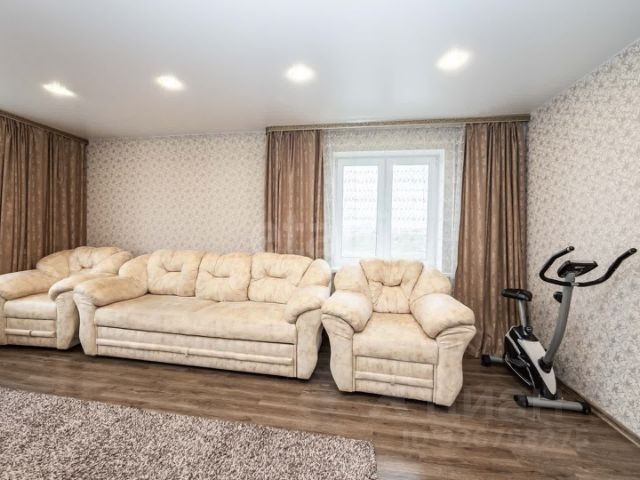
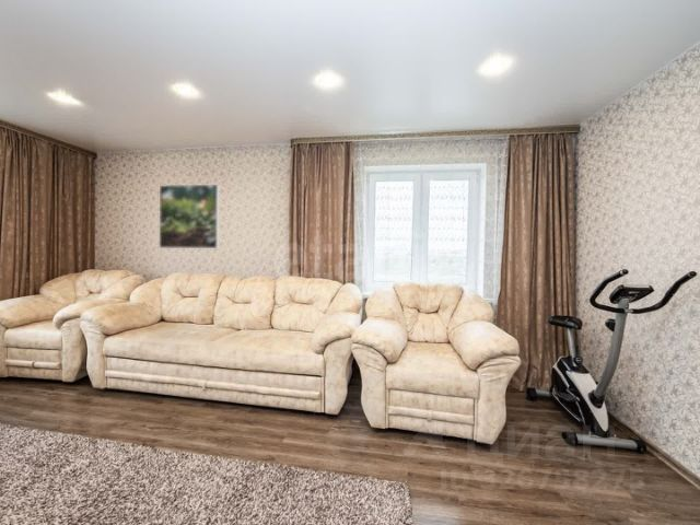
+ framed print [159,184,220,249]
